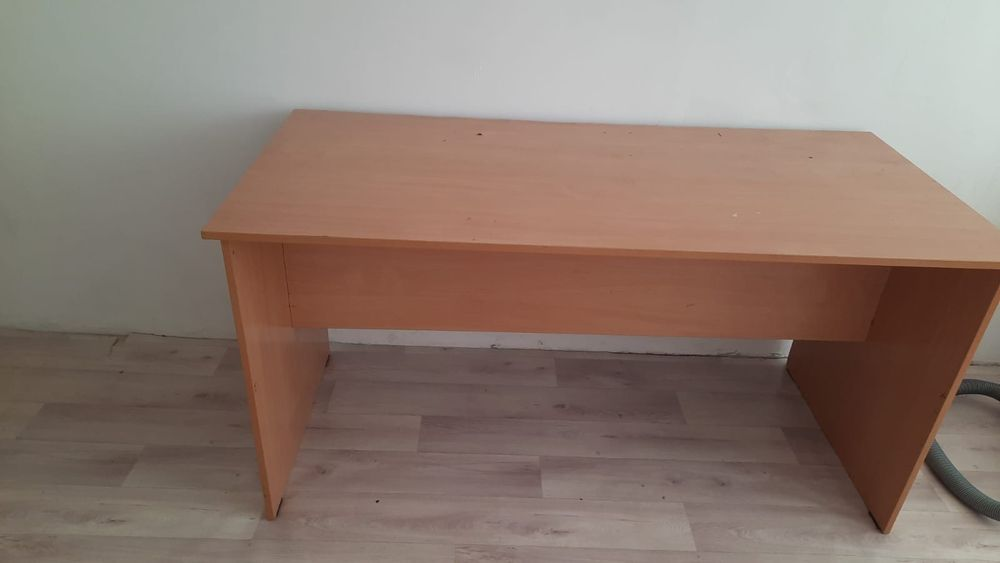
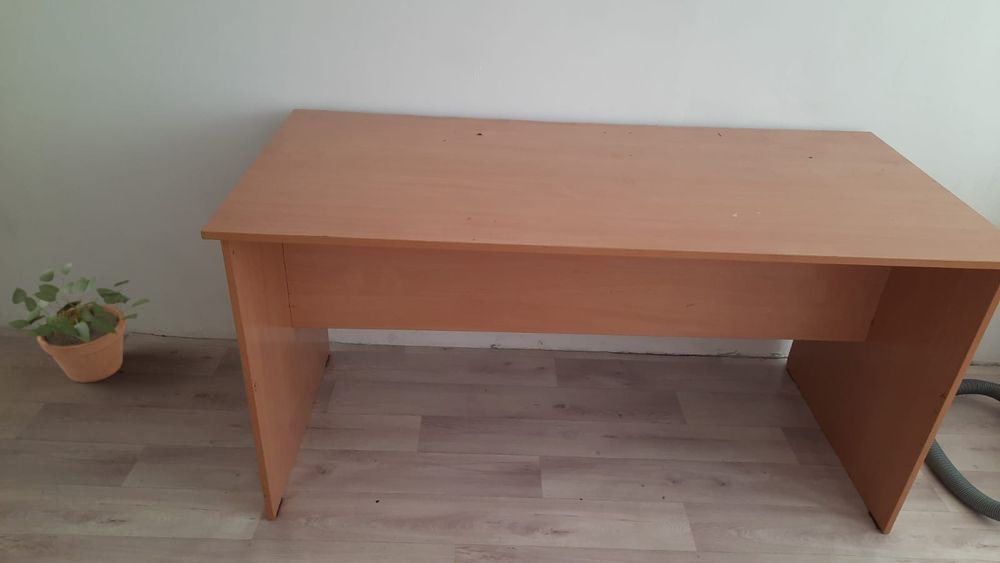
+ potted plant [7,261,152,384]
